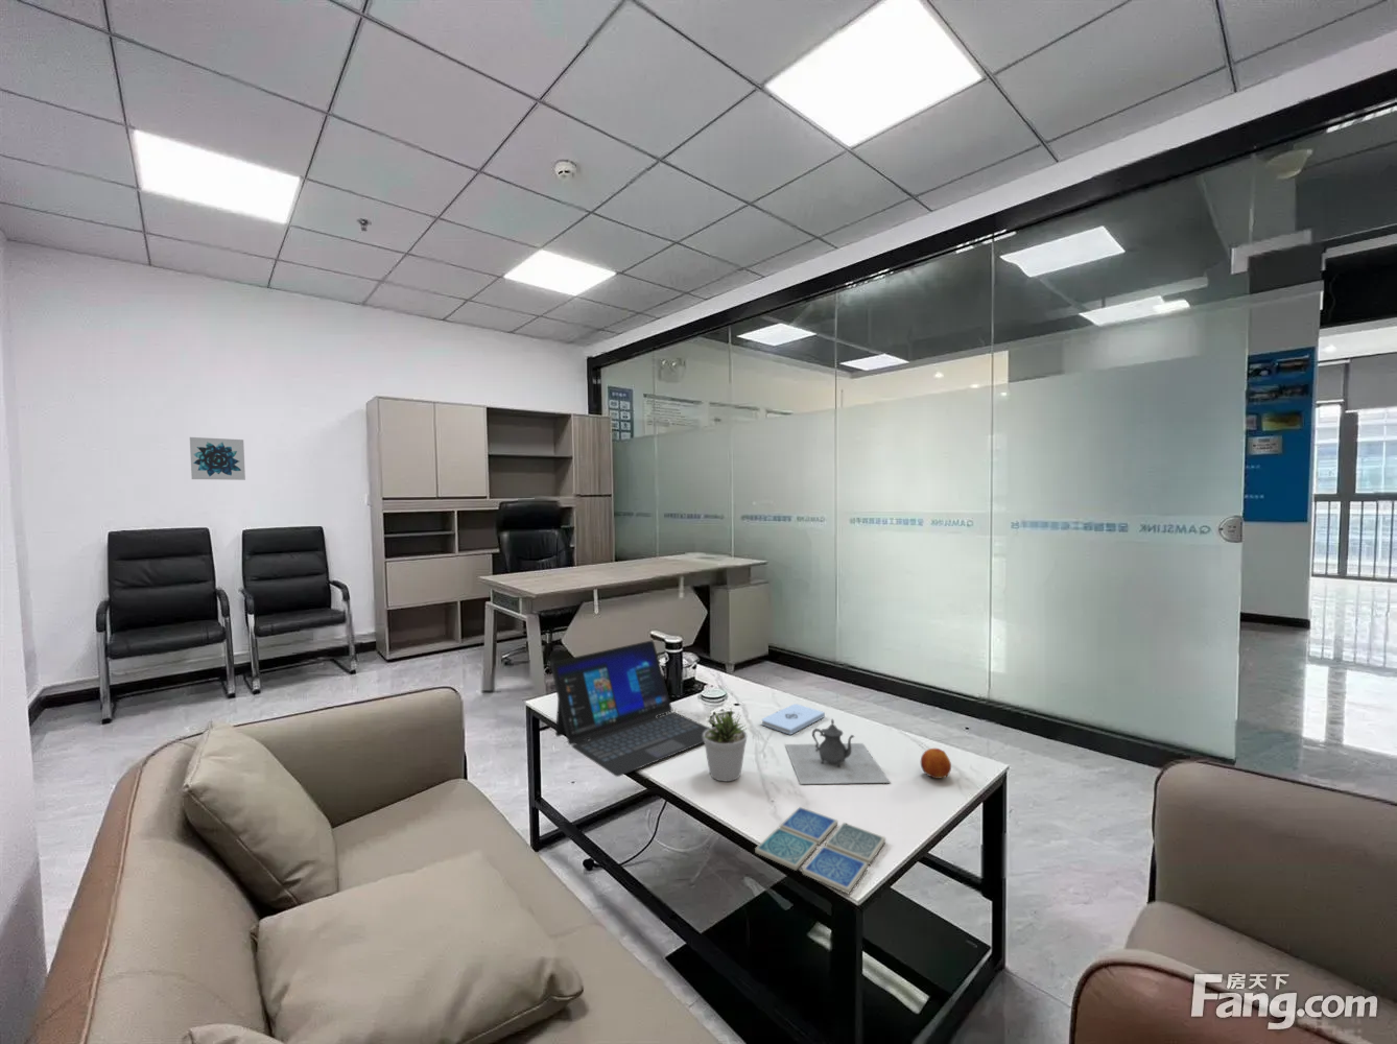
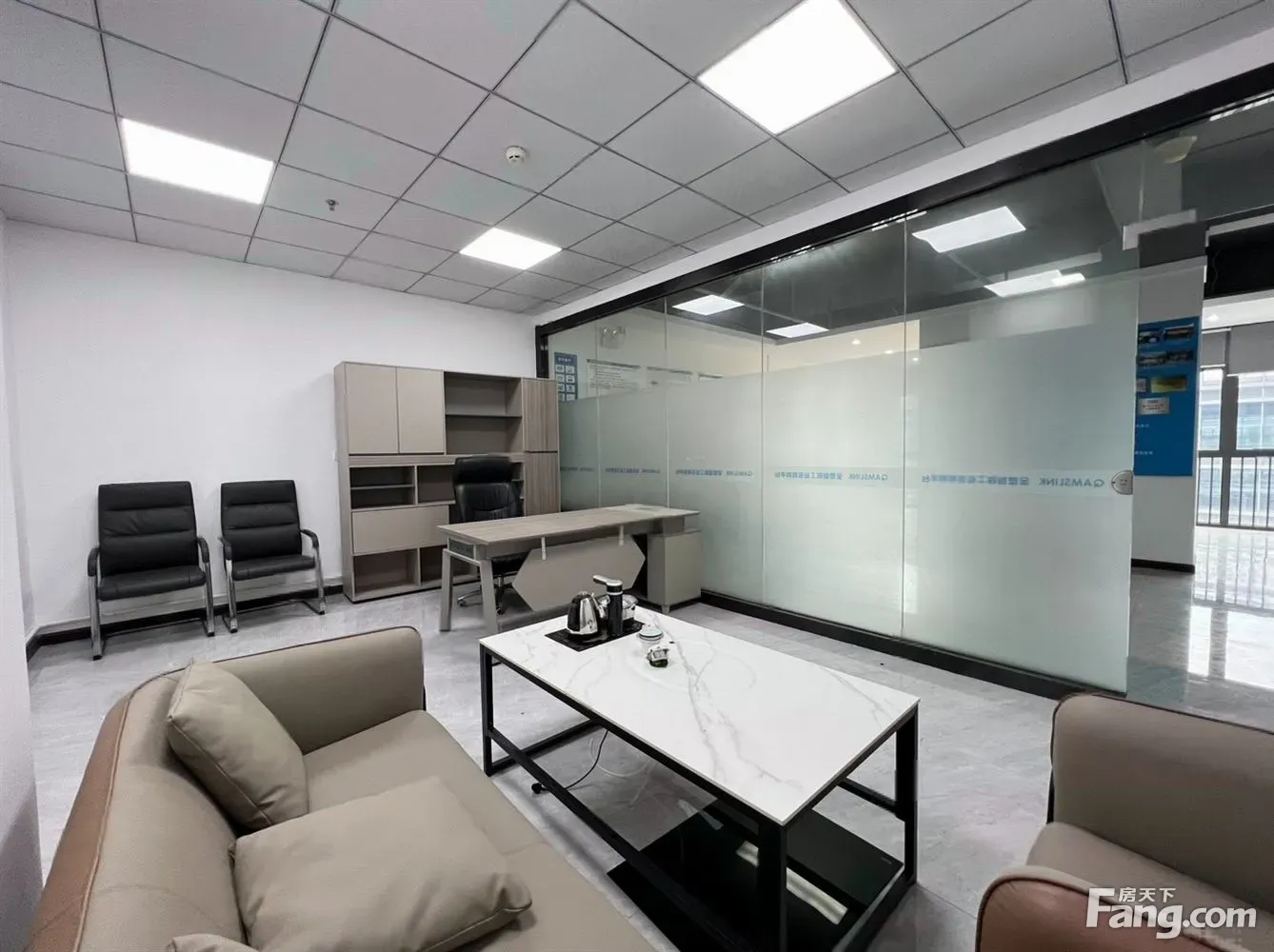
- teapot [784,717,891,785]
- drink coaster [753,806,886,895]
- notepad [761,703,826,736]
- fruit [920,748,952,779]
- wall art [189,436,247,481]
- potted plant [703,707,749,782]
- laptop [549,640,709,778]
